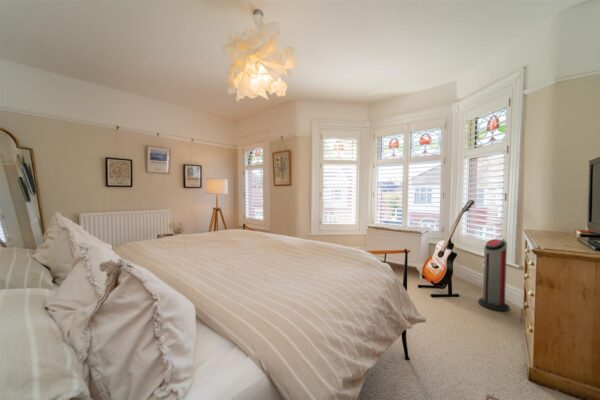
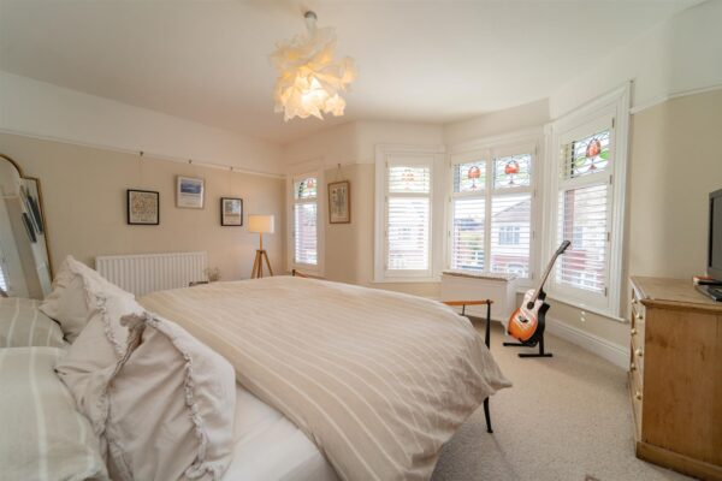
- air purifier [478,238,510,312]
